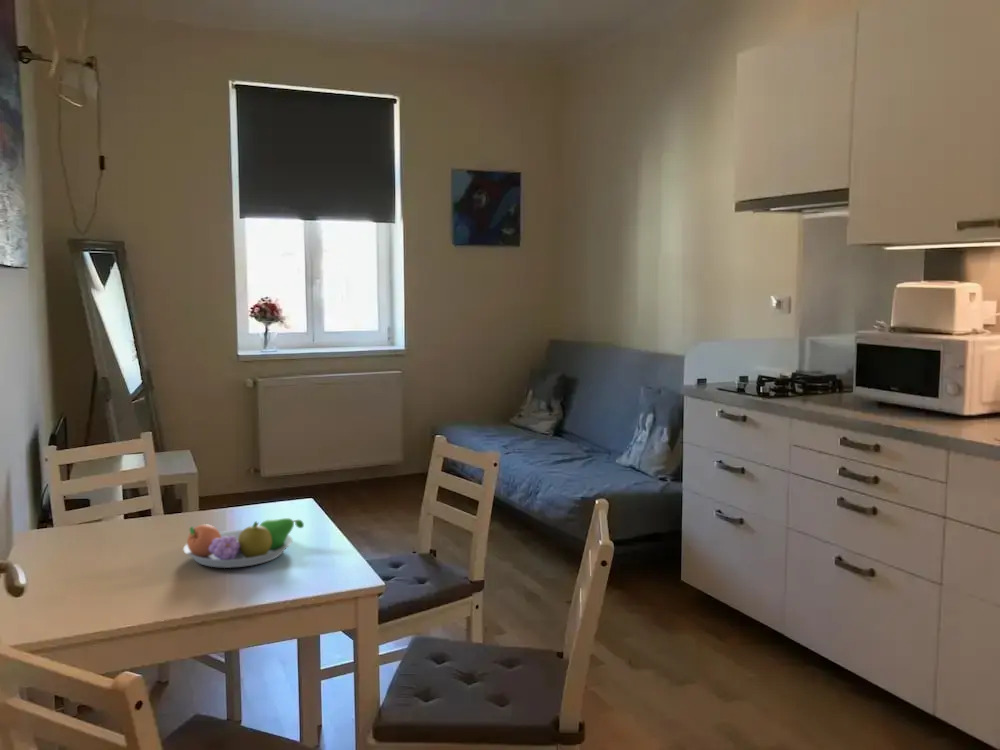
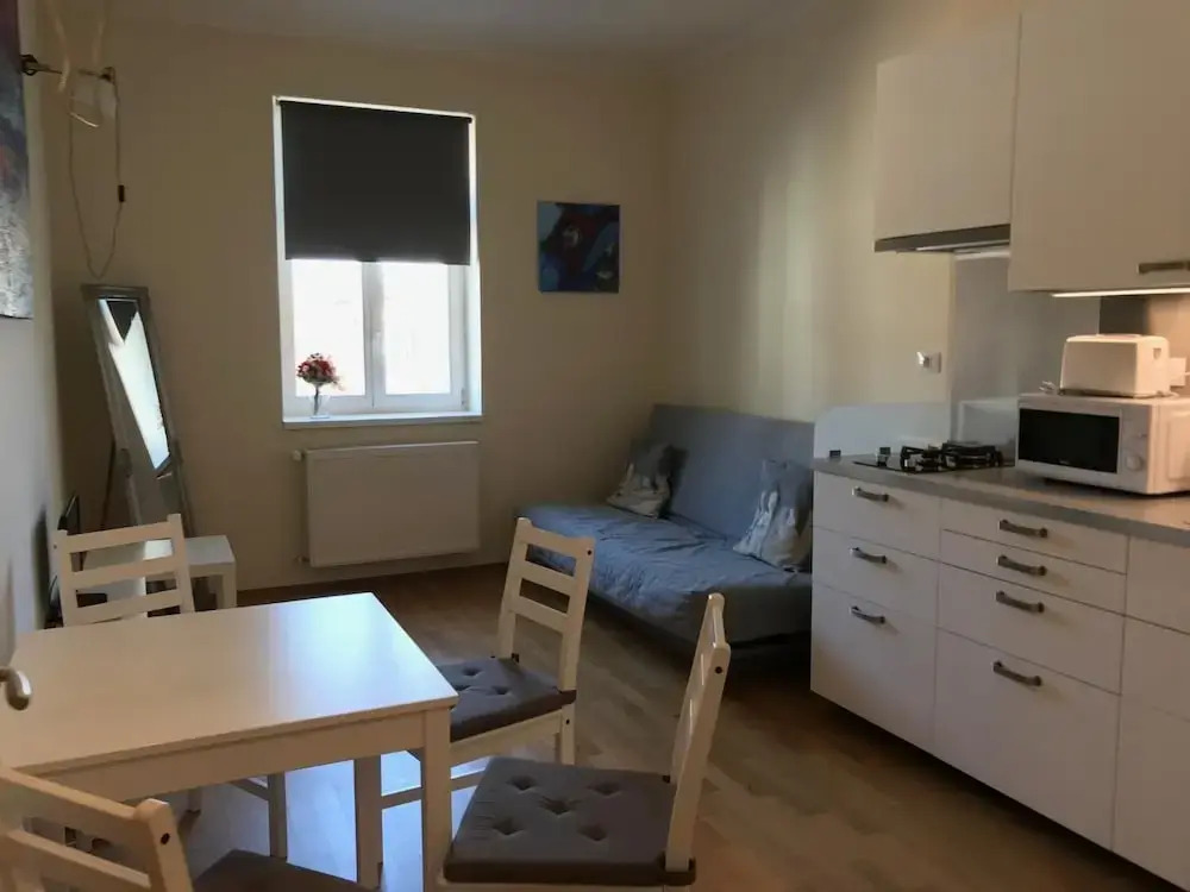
- fruit bowl [182,517,305,569]
